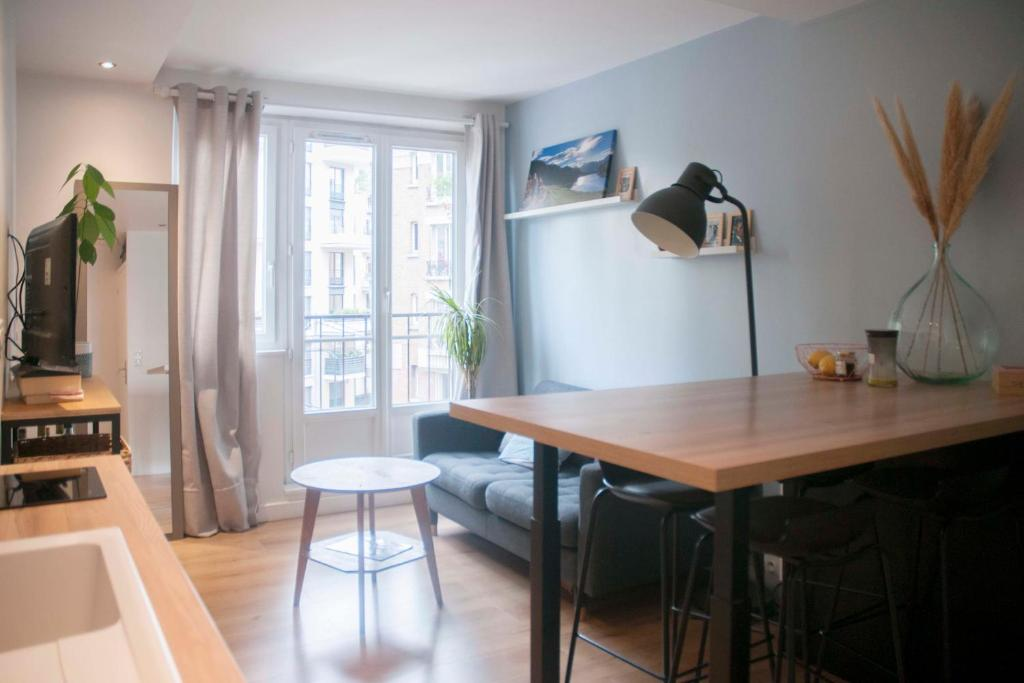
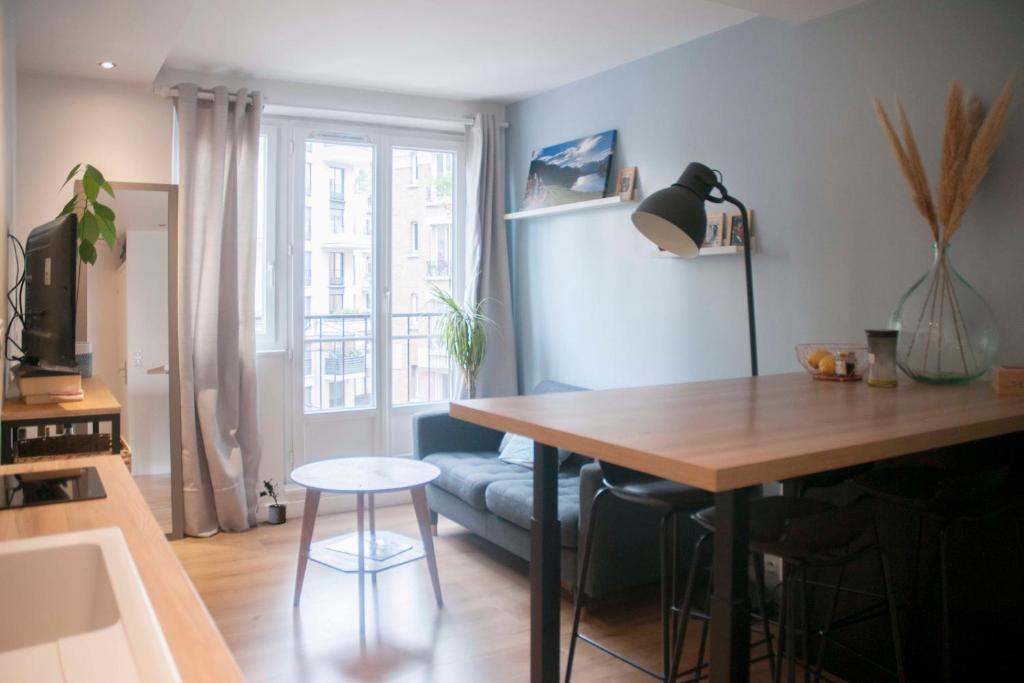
+ potted plant [259,477,288,525]
